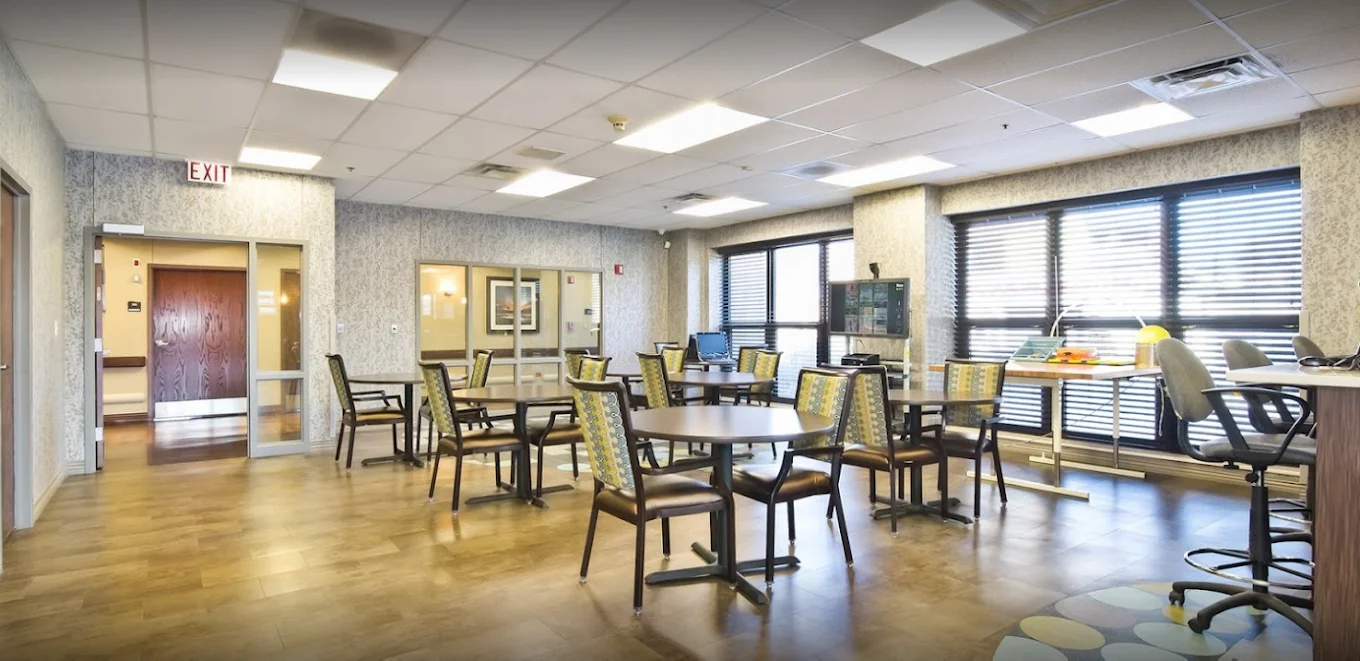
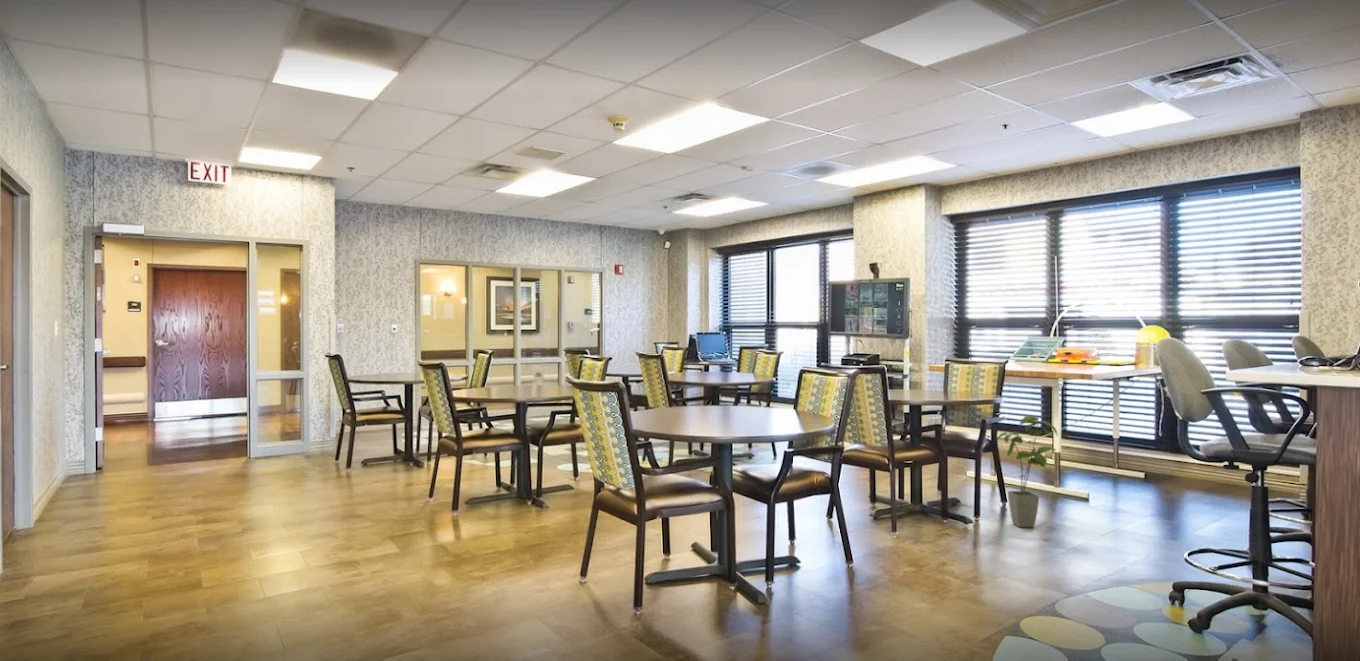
+ house plant [995,414,1059,528]
